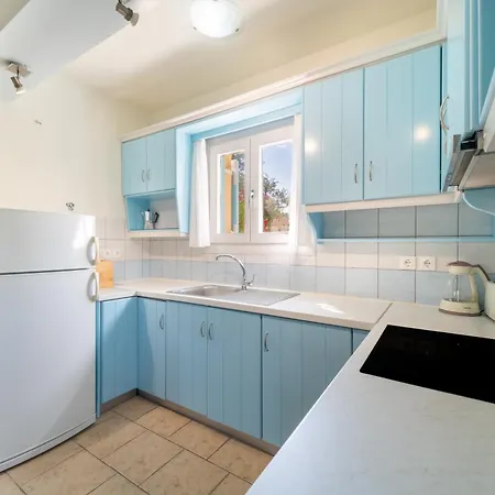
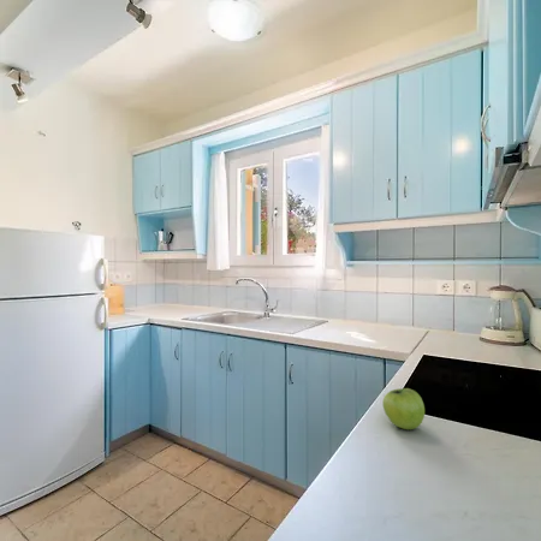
+ fruit [381,387,426,430]
